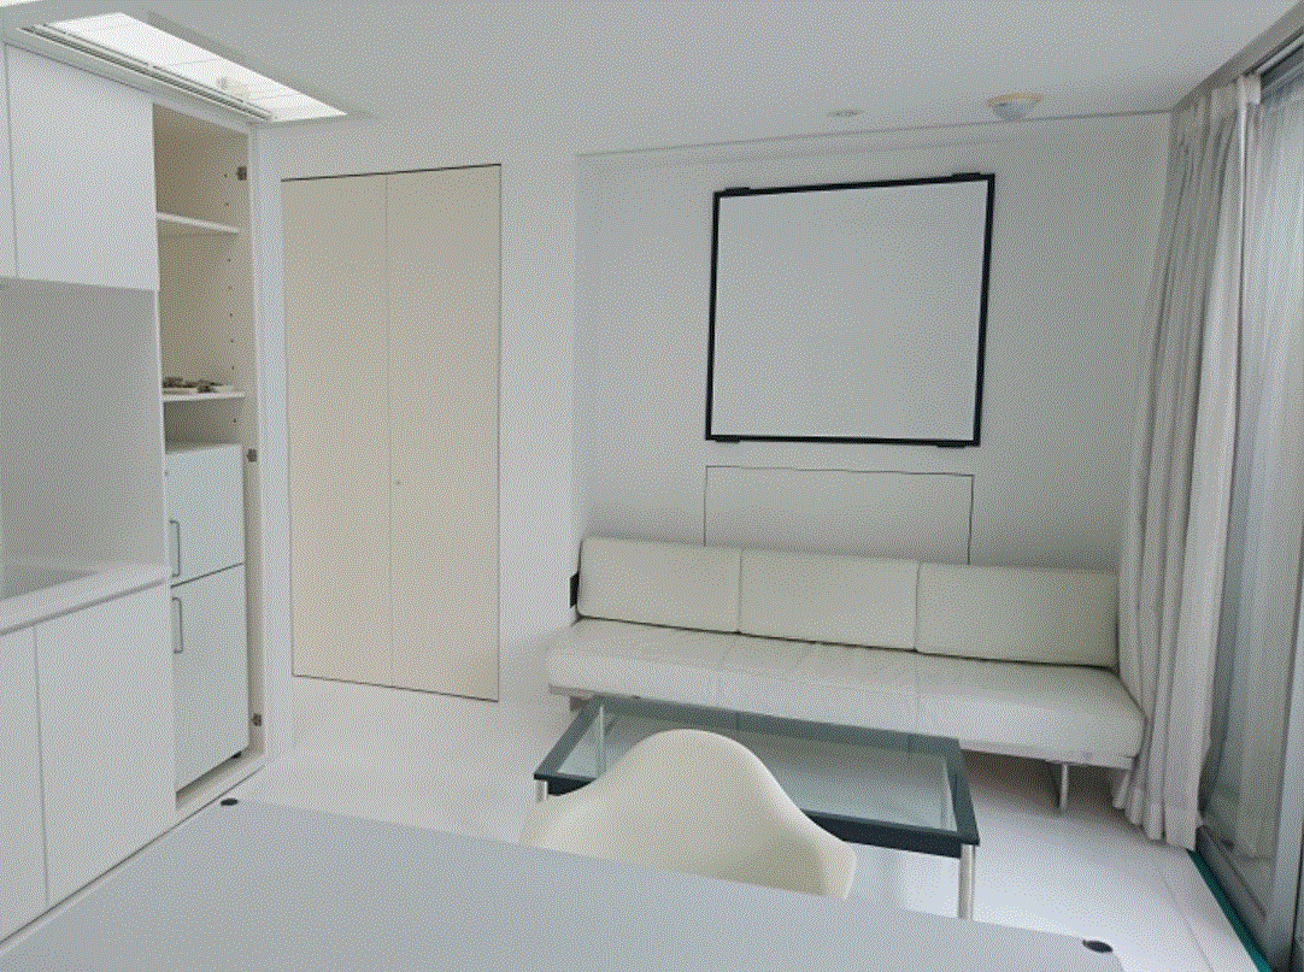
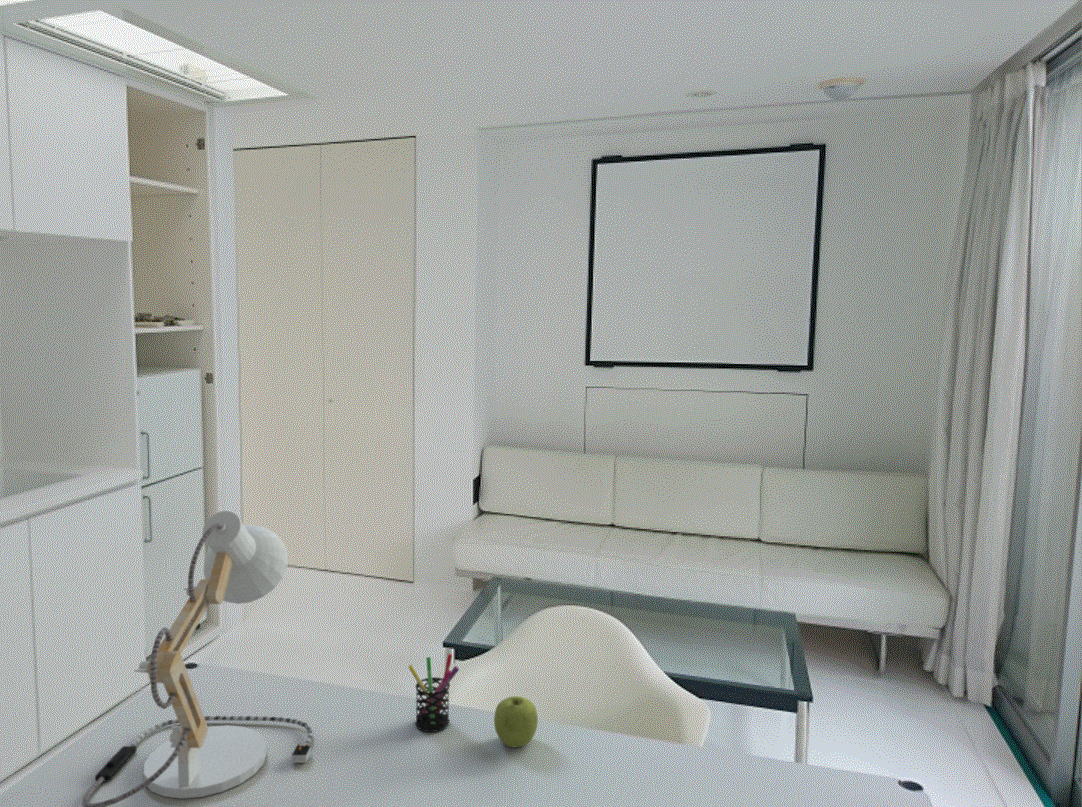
+ pen holder [407,653,460,733]
+ desk lamp [81,510,313,807]
+ fruit [493,695,539,748]
